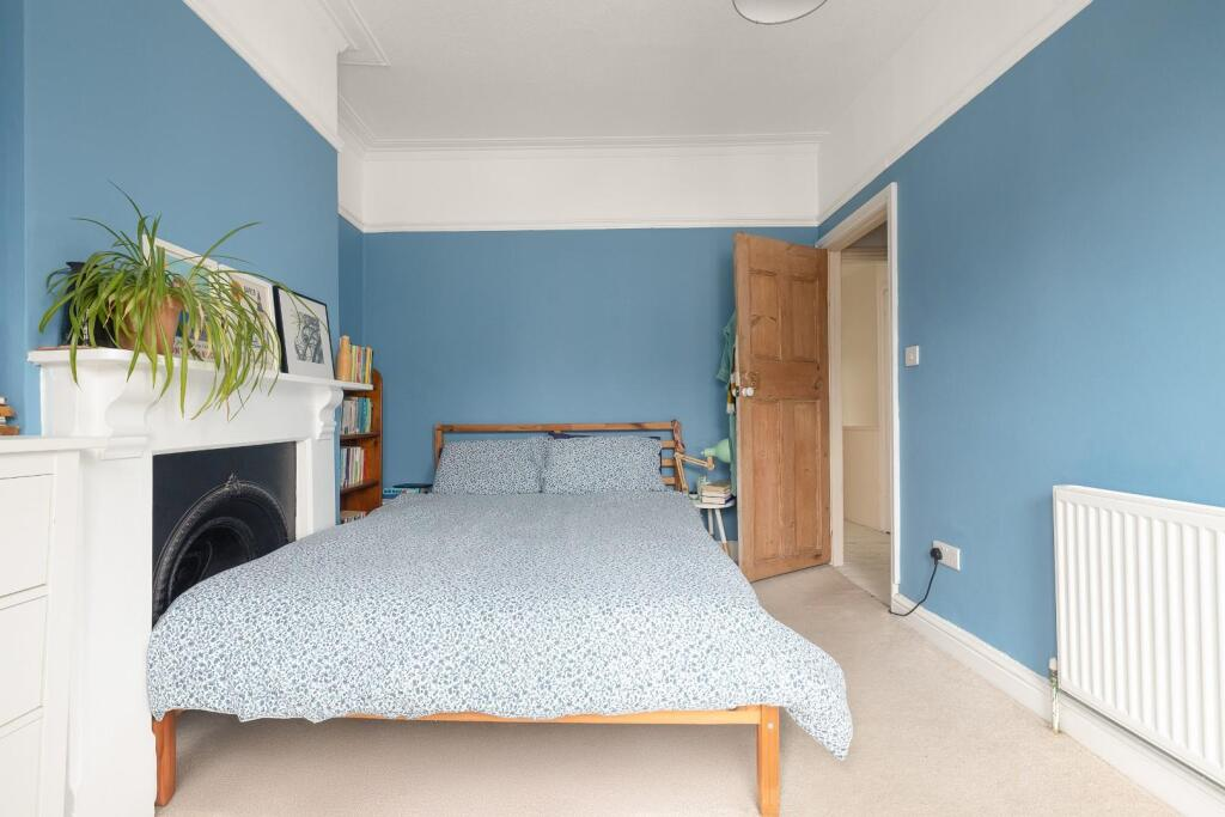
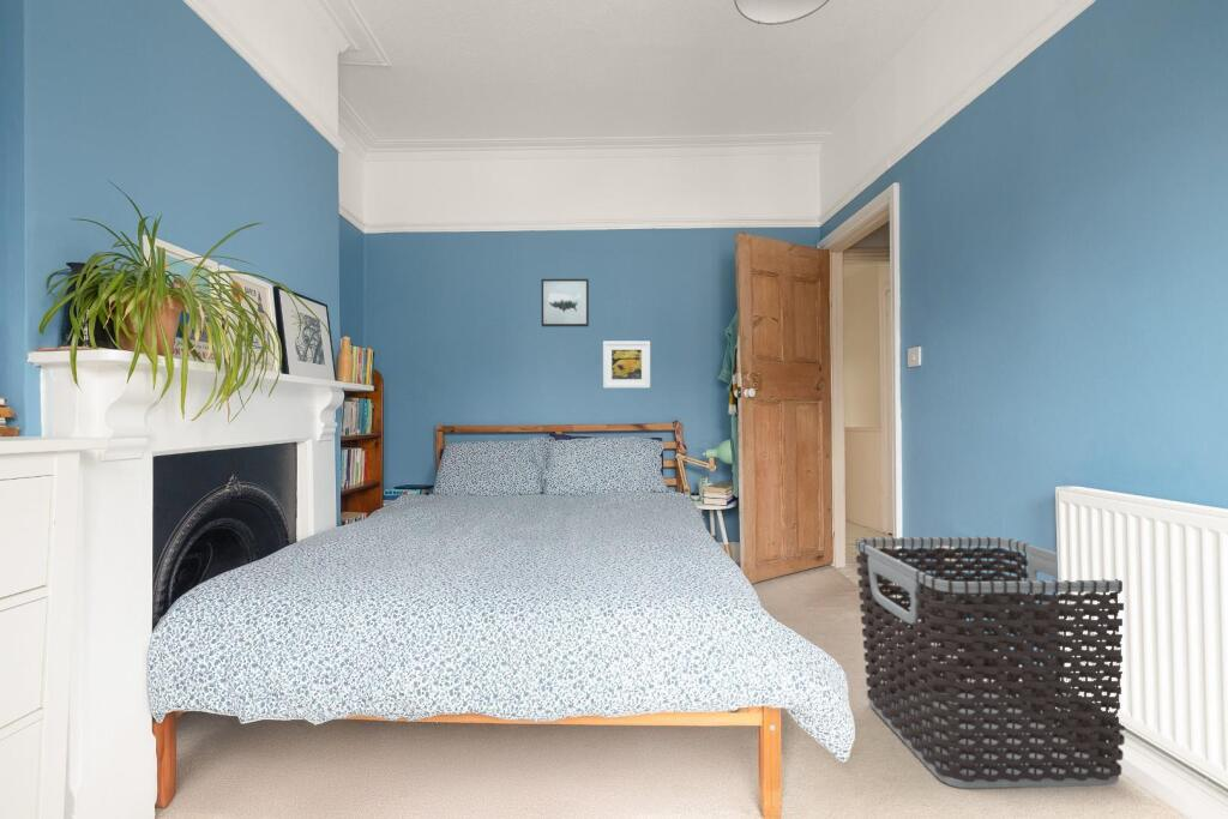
+ clothes hamper [855,536,1127,789]
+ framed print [602,339,651,390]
+ wall art [540,278,590,327]
